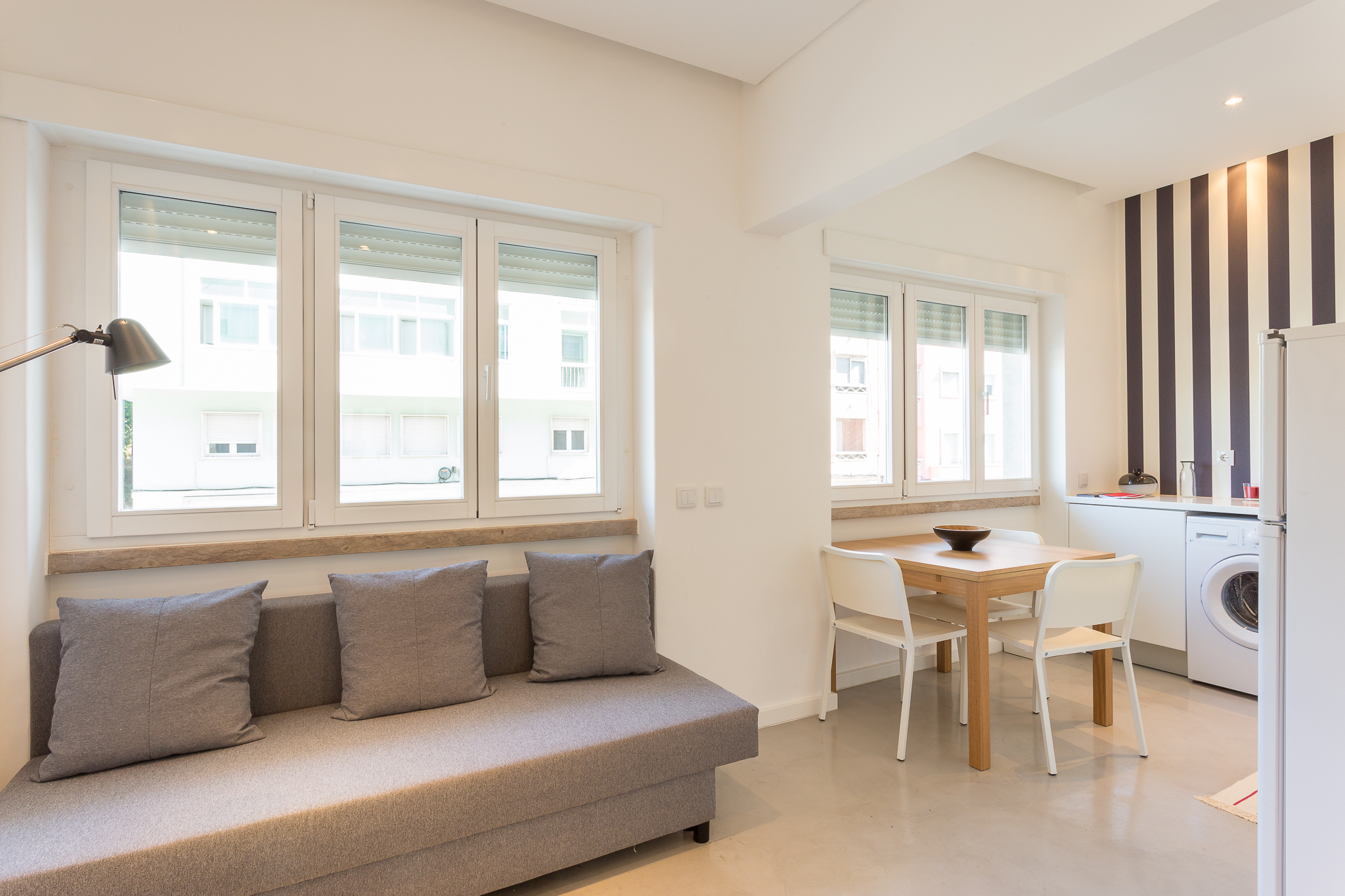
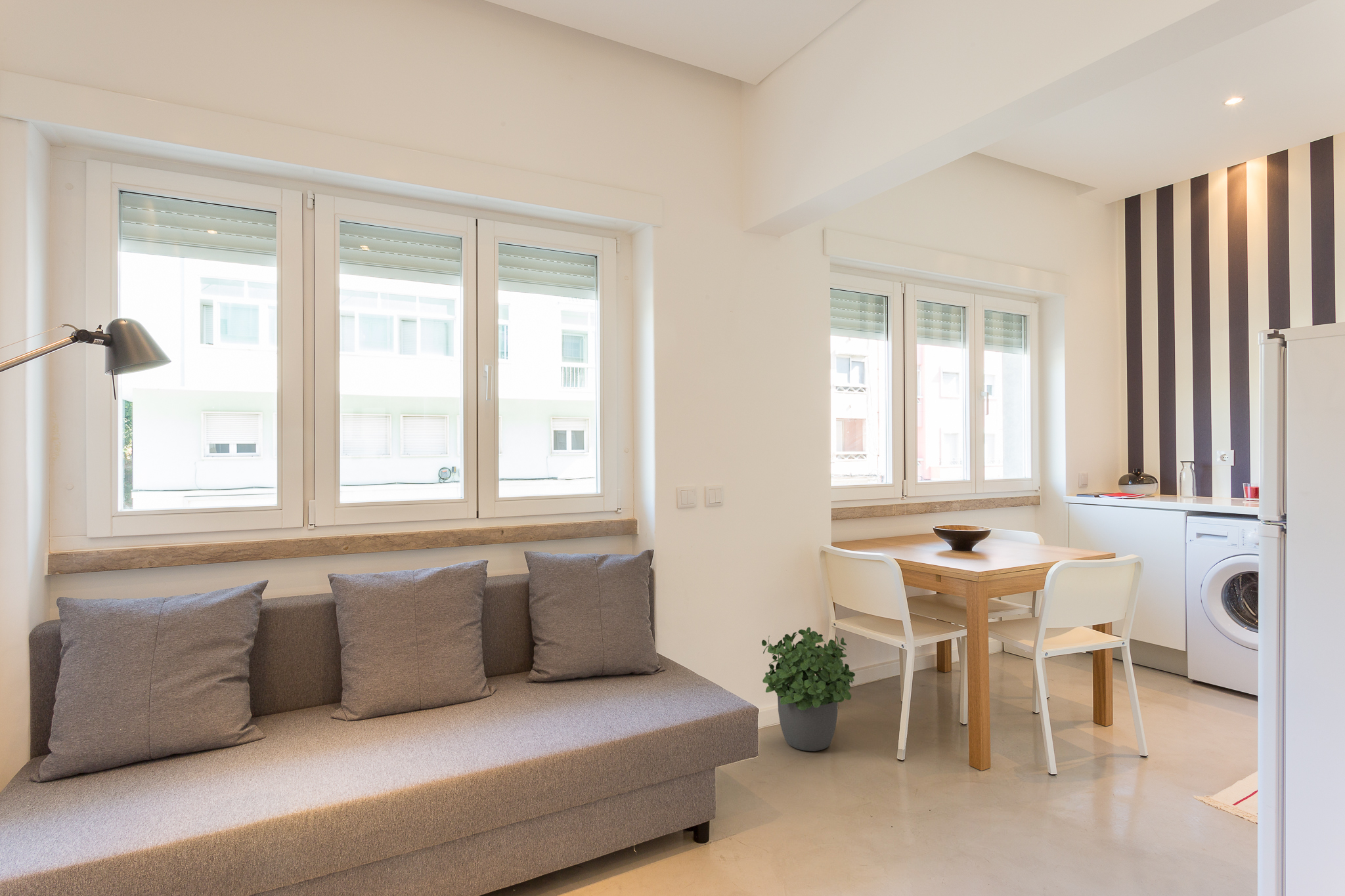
+ potted plant [761,626,856,752]
